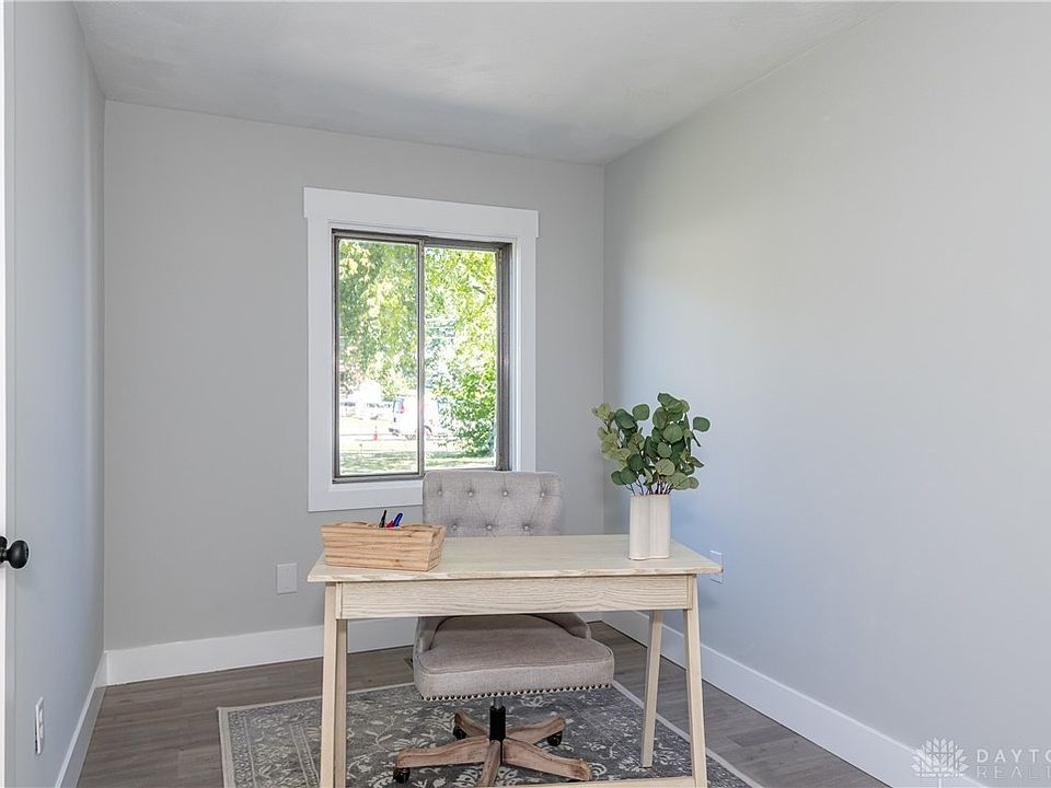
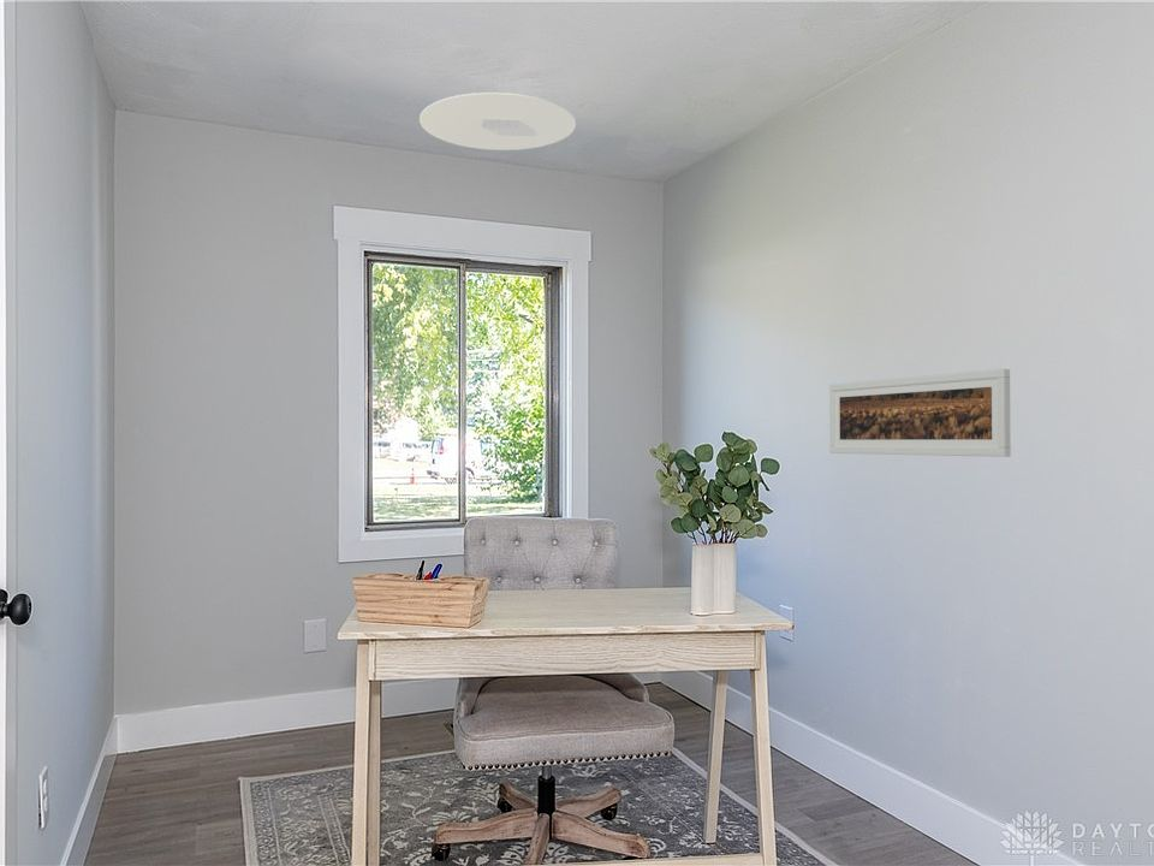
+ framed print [828,368,1012,458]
+ ceiling light [418,91,577,152]
